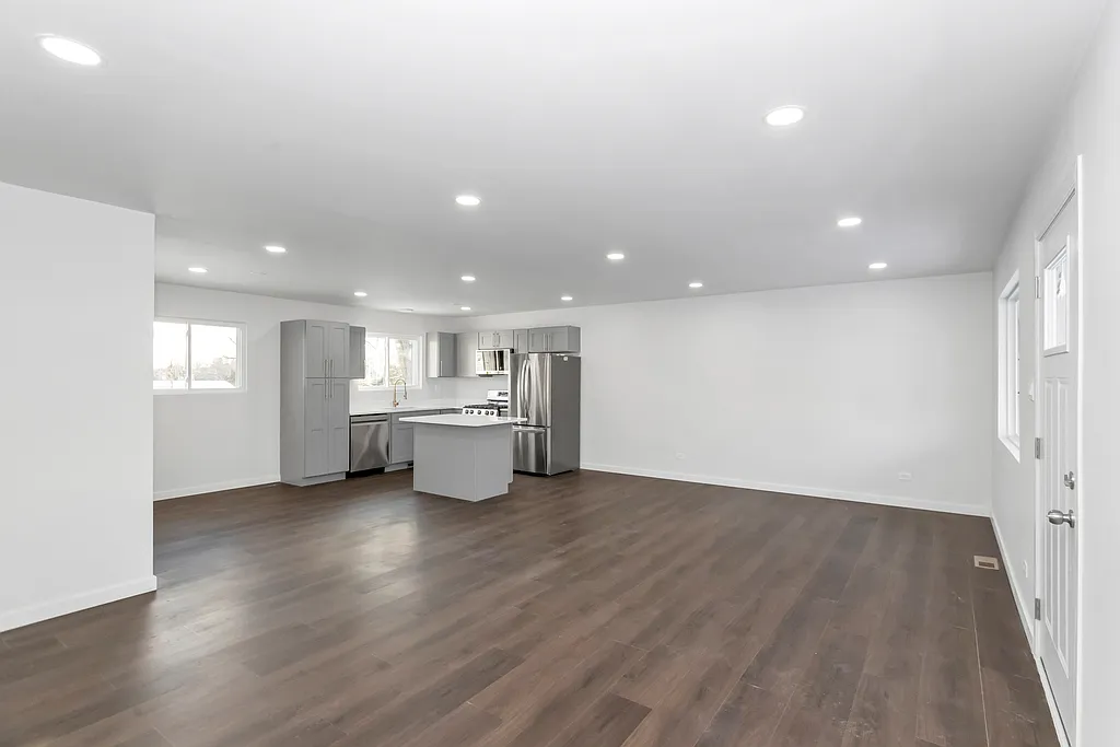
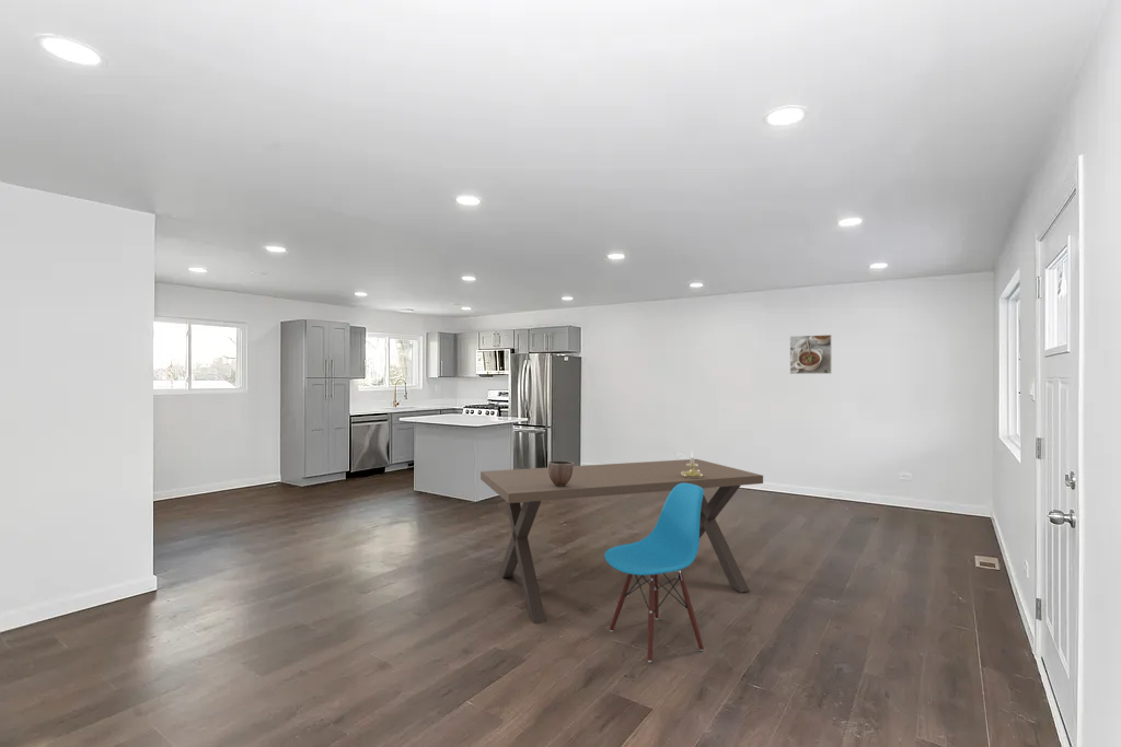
+ dining table [479,458,764,625]
+ chair [603,483,705,663]
+ decorative bowl [547,459,575,486]
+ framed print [789,334,833,375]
+ candle holder [681,450,703,478]
